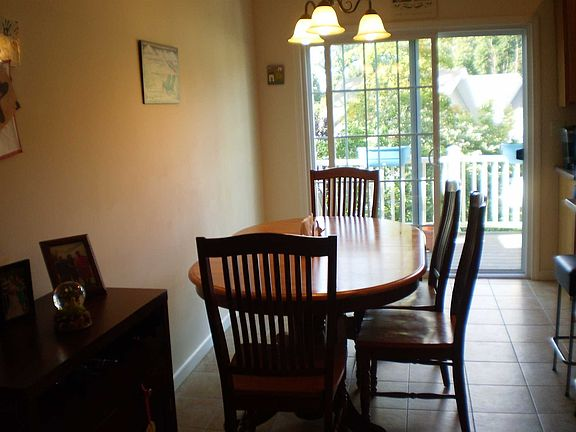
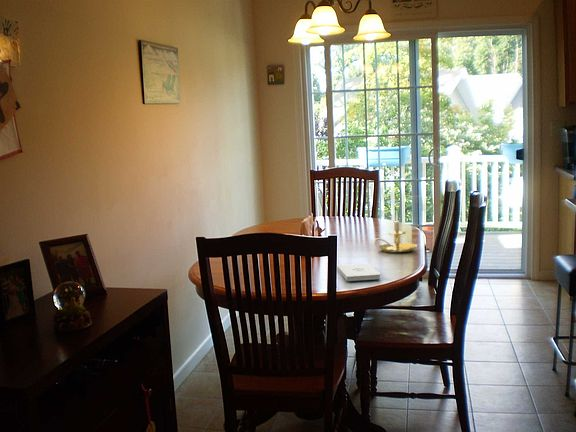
+ candle holder [374,210,418,253]
+ notepad [336,263,382,282]
